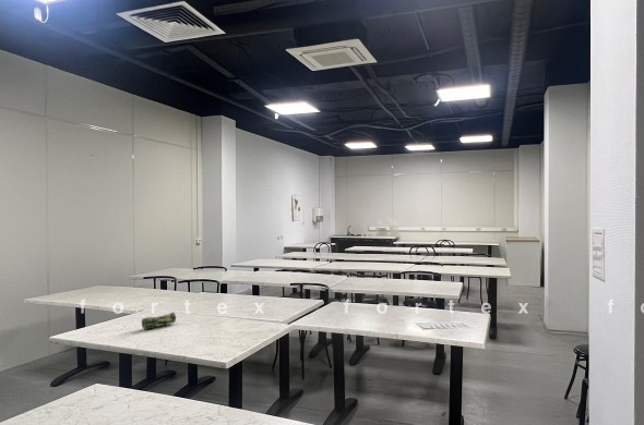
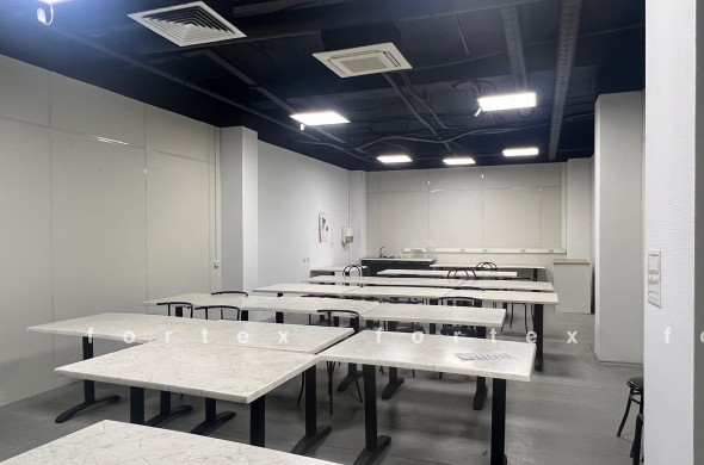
- pencil case [141,311,177,330]
